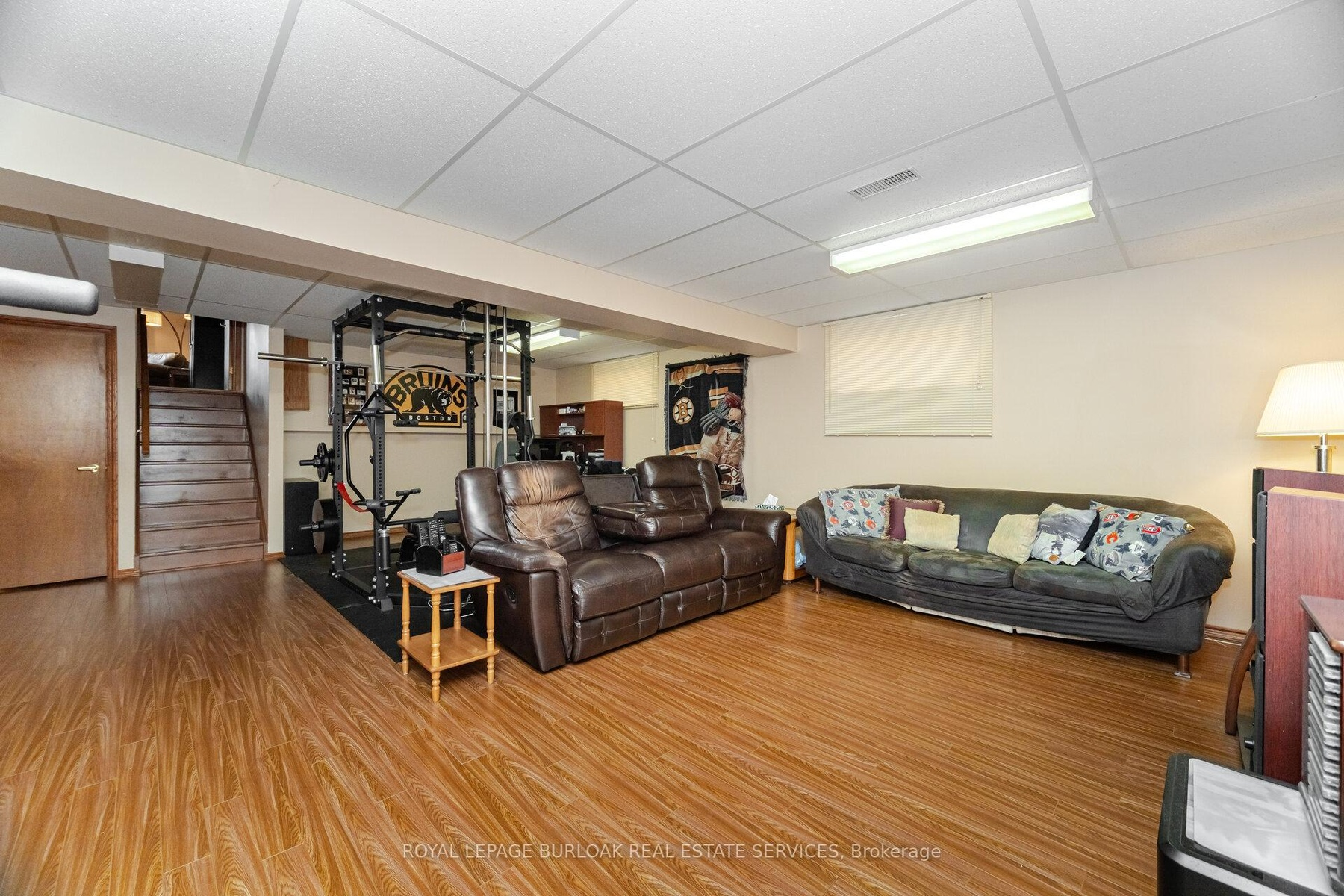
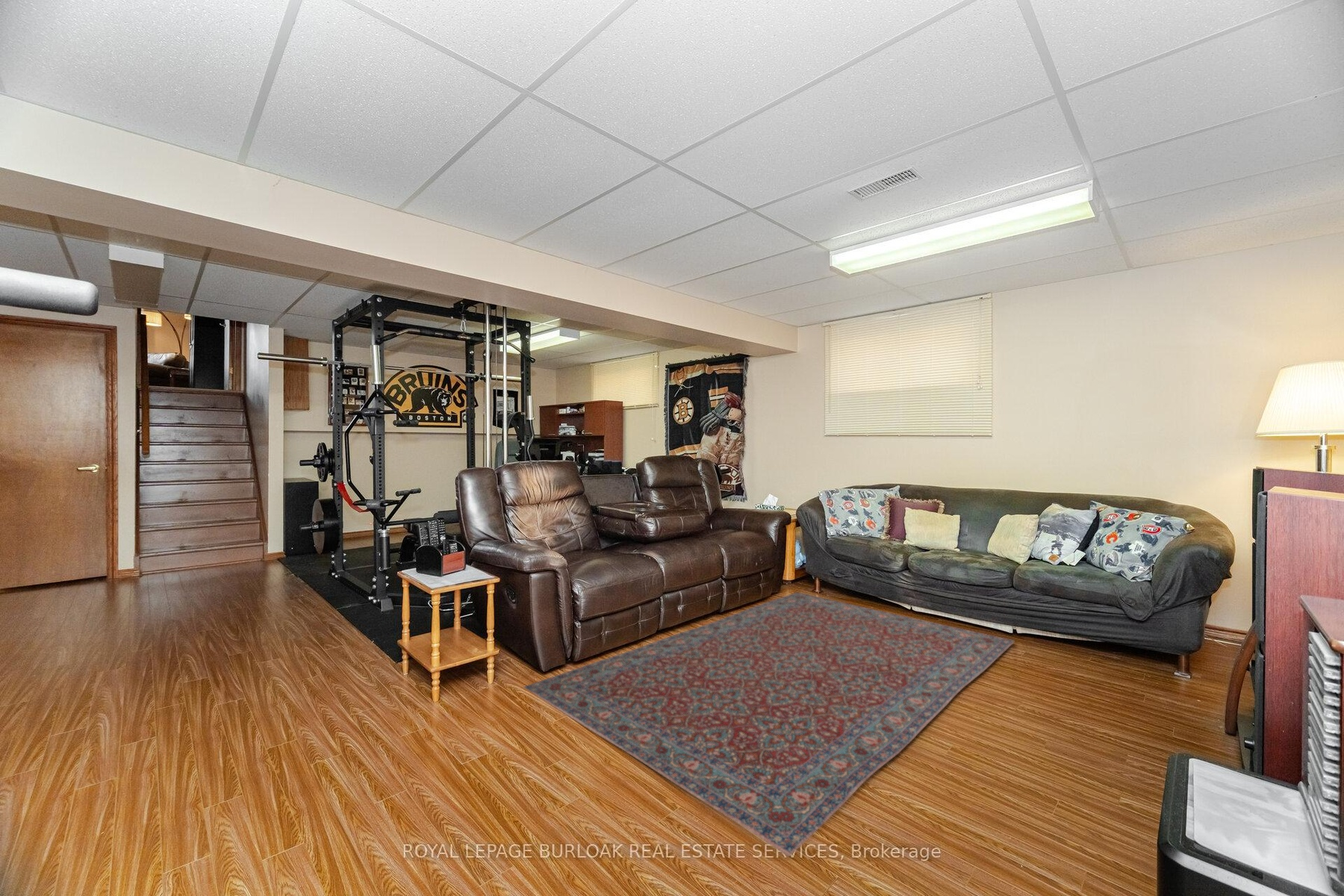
+ rug [523,591,1015,857]
